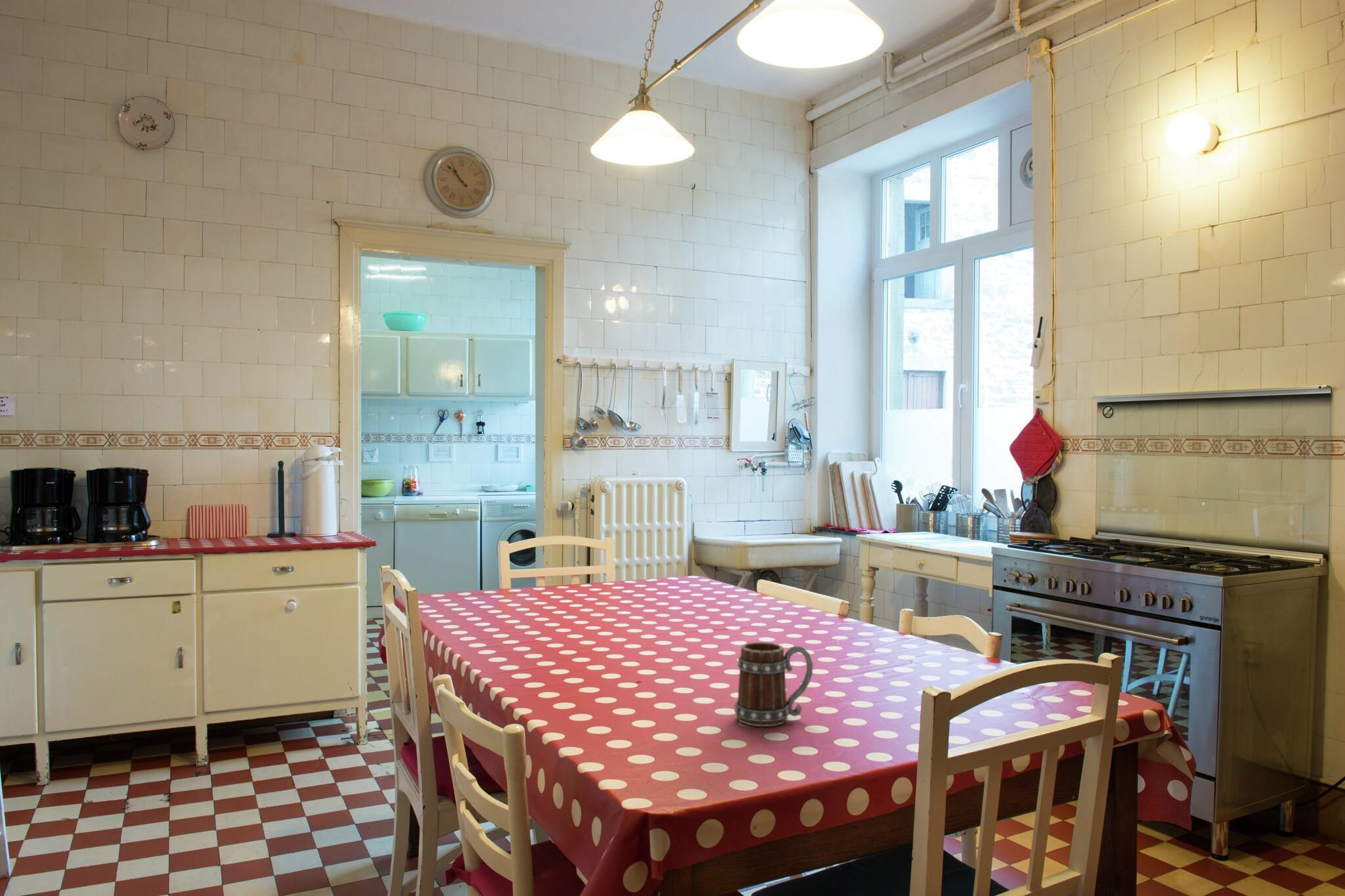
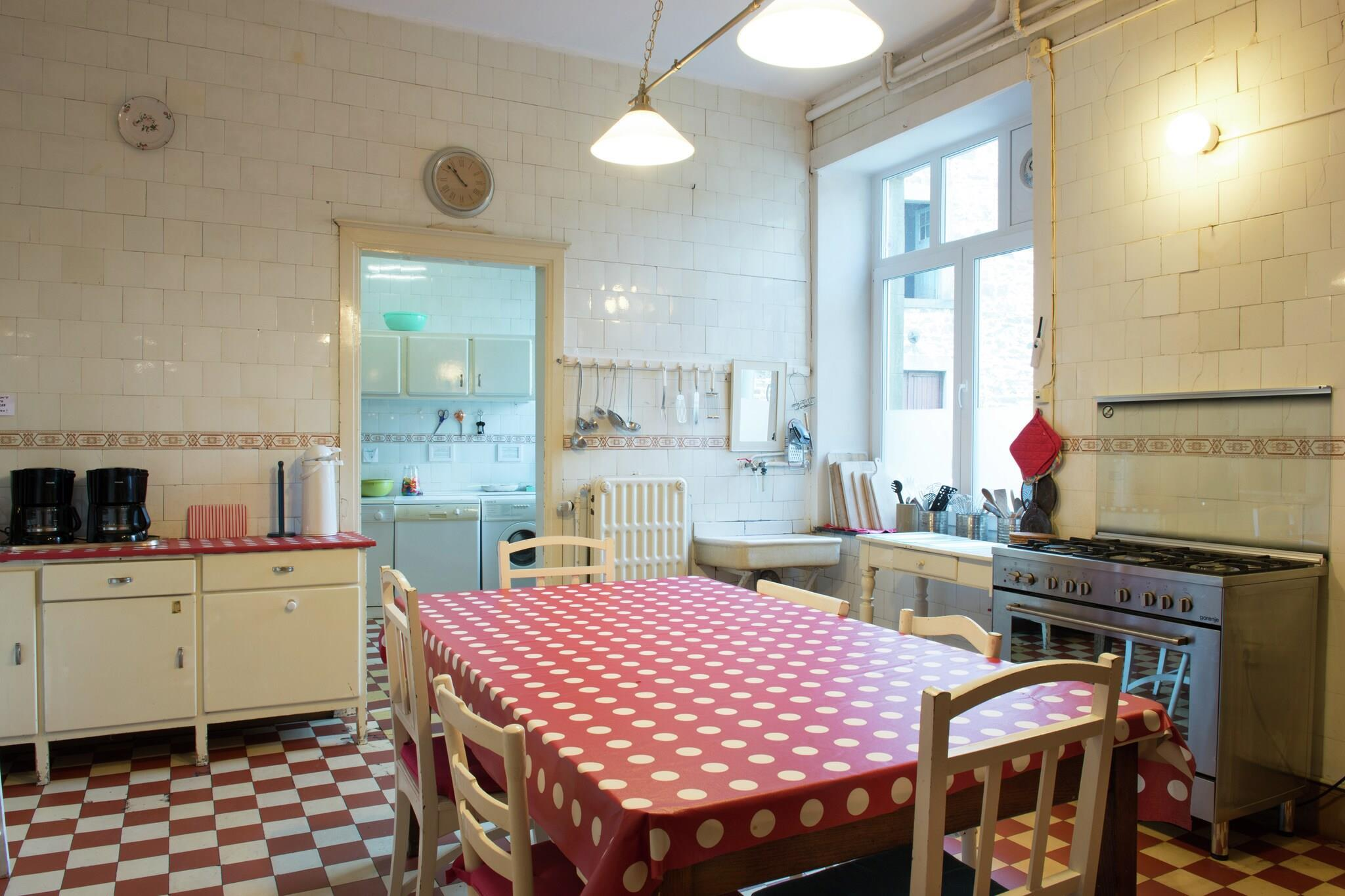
- mug [734,641,814,727]
